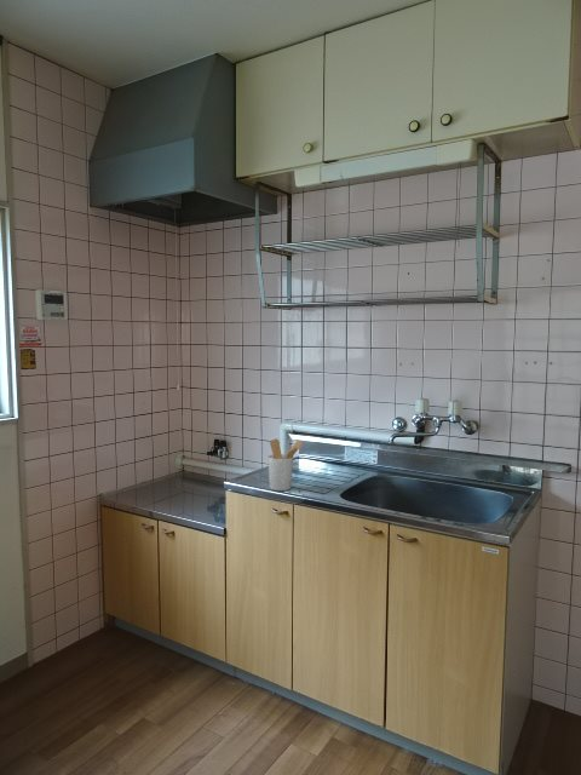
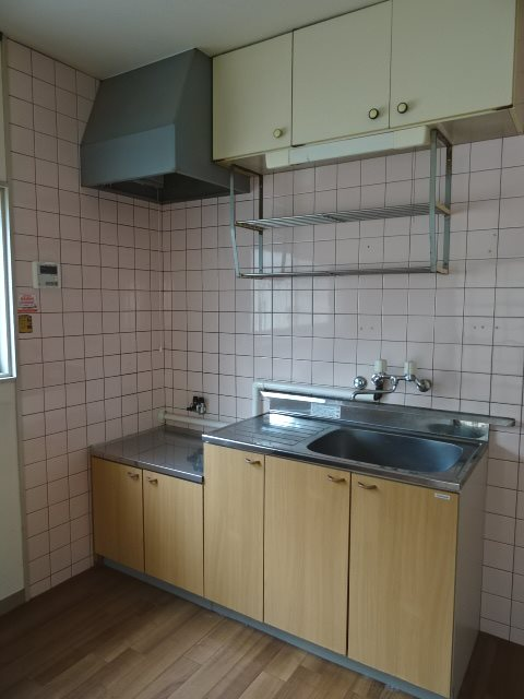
- utensil holder [266,438,305,492]
